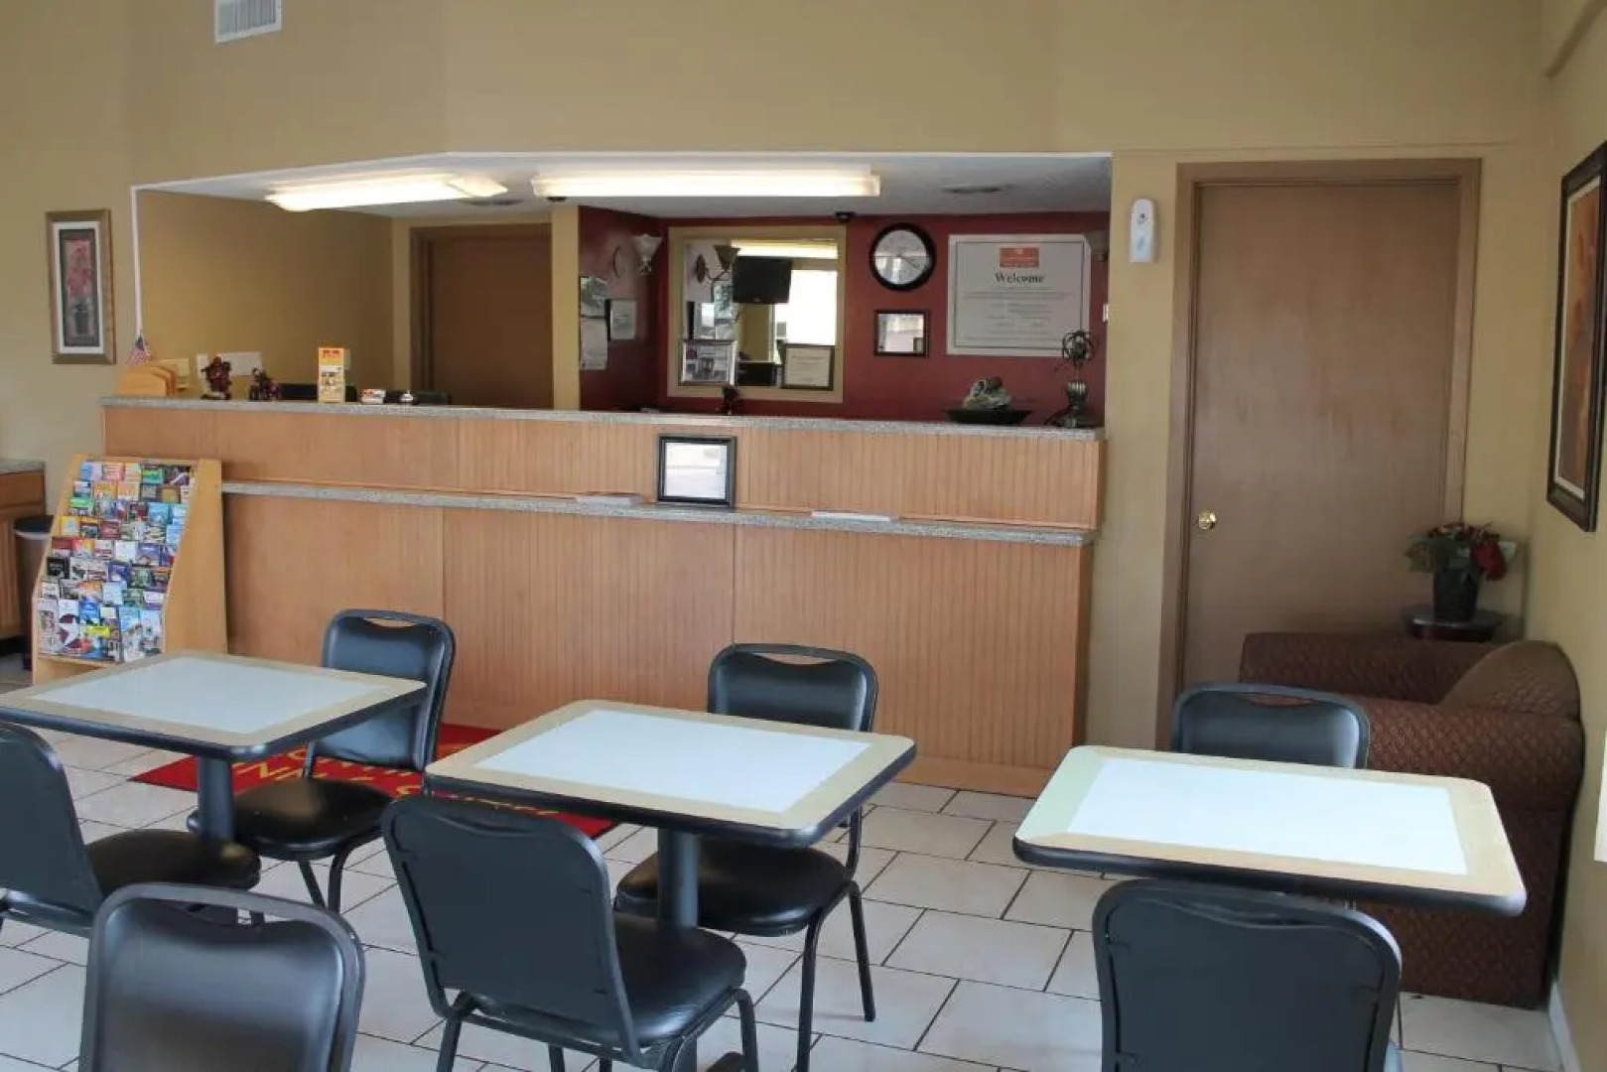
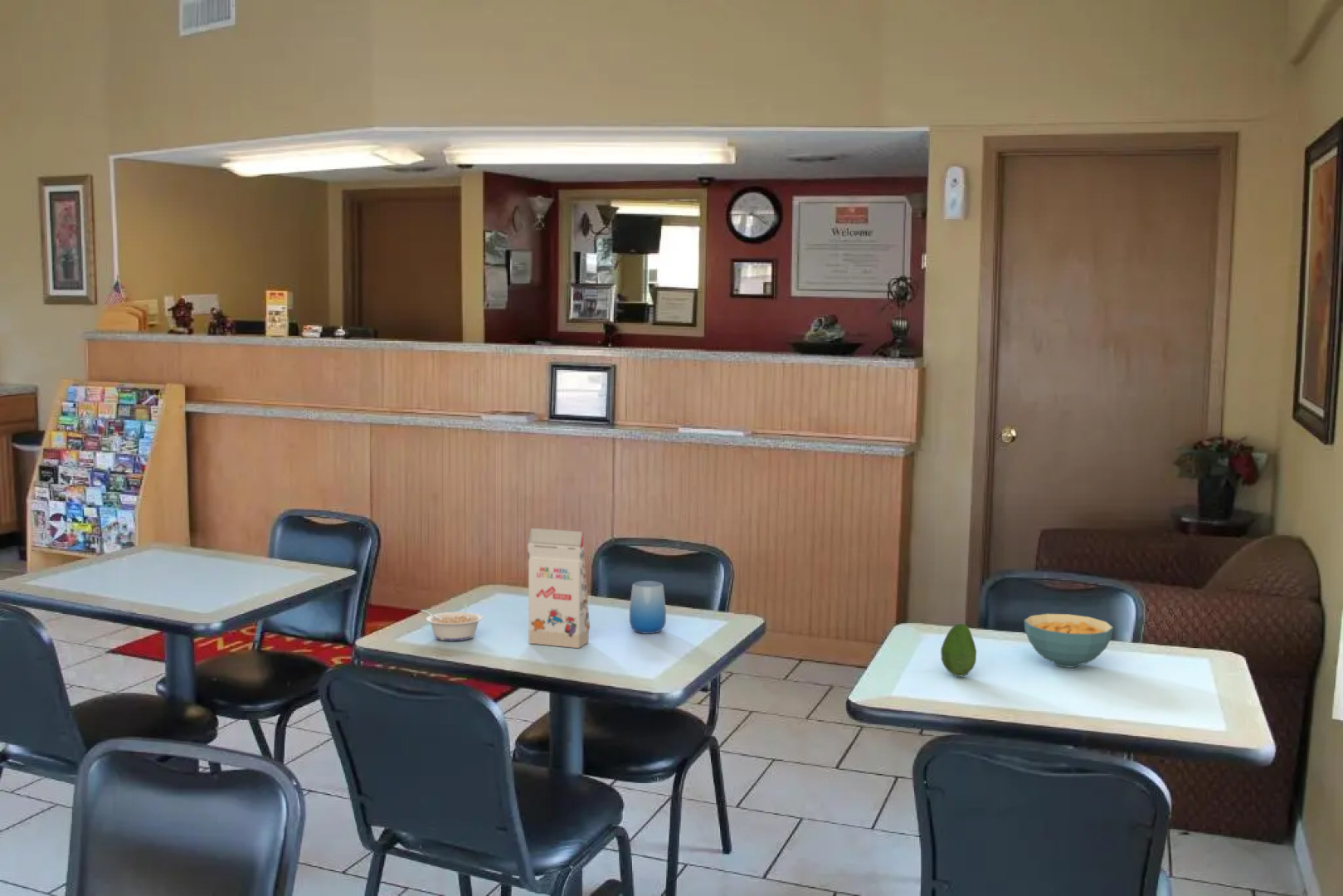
+ cup [629,580,667,635]
+ legume [420,609,484,642]
+ gift box [527,528,591,649]
+ fruit [940,623,977,678]
+ cereal bowl [1024,613,1114,669]
